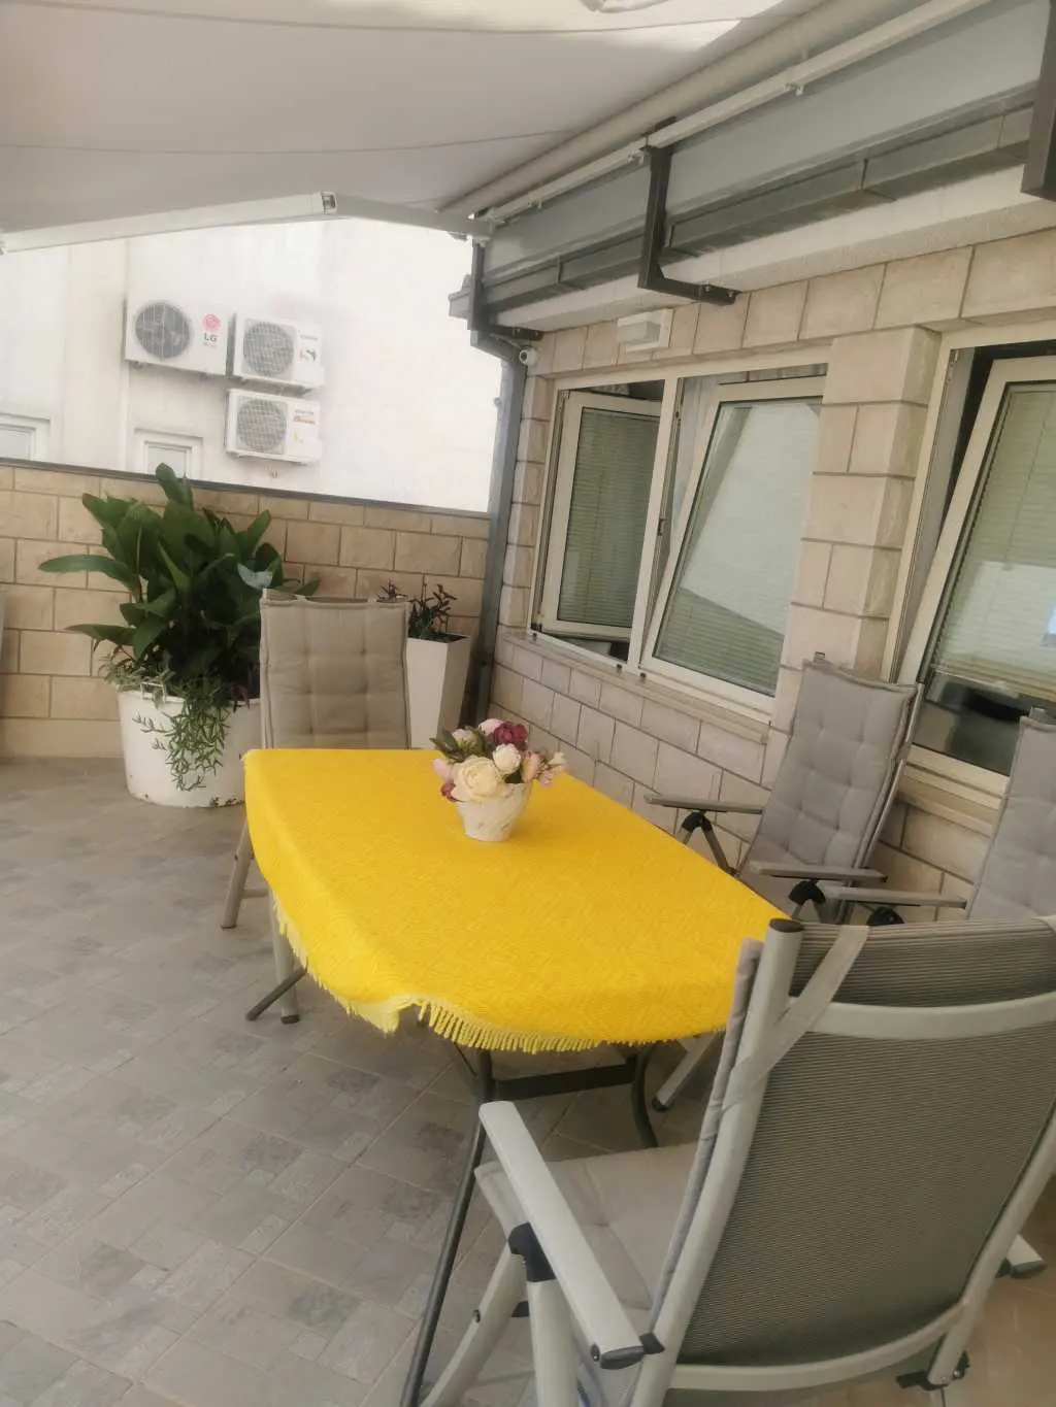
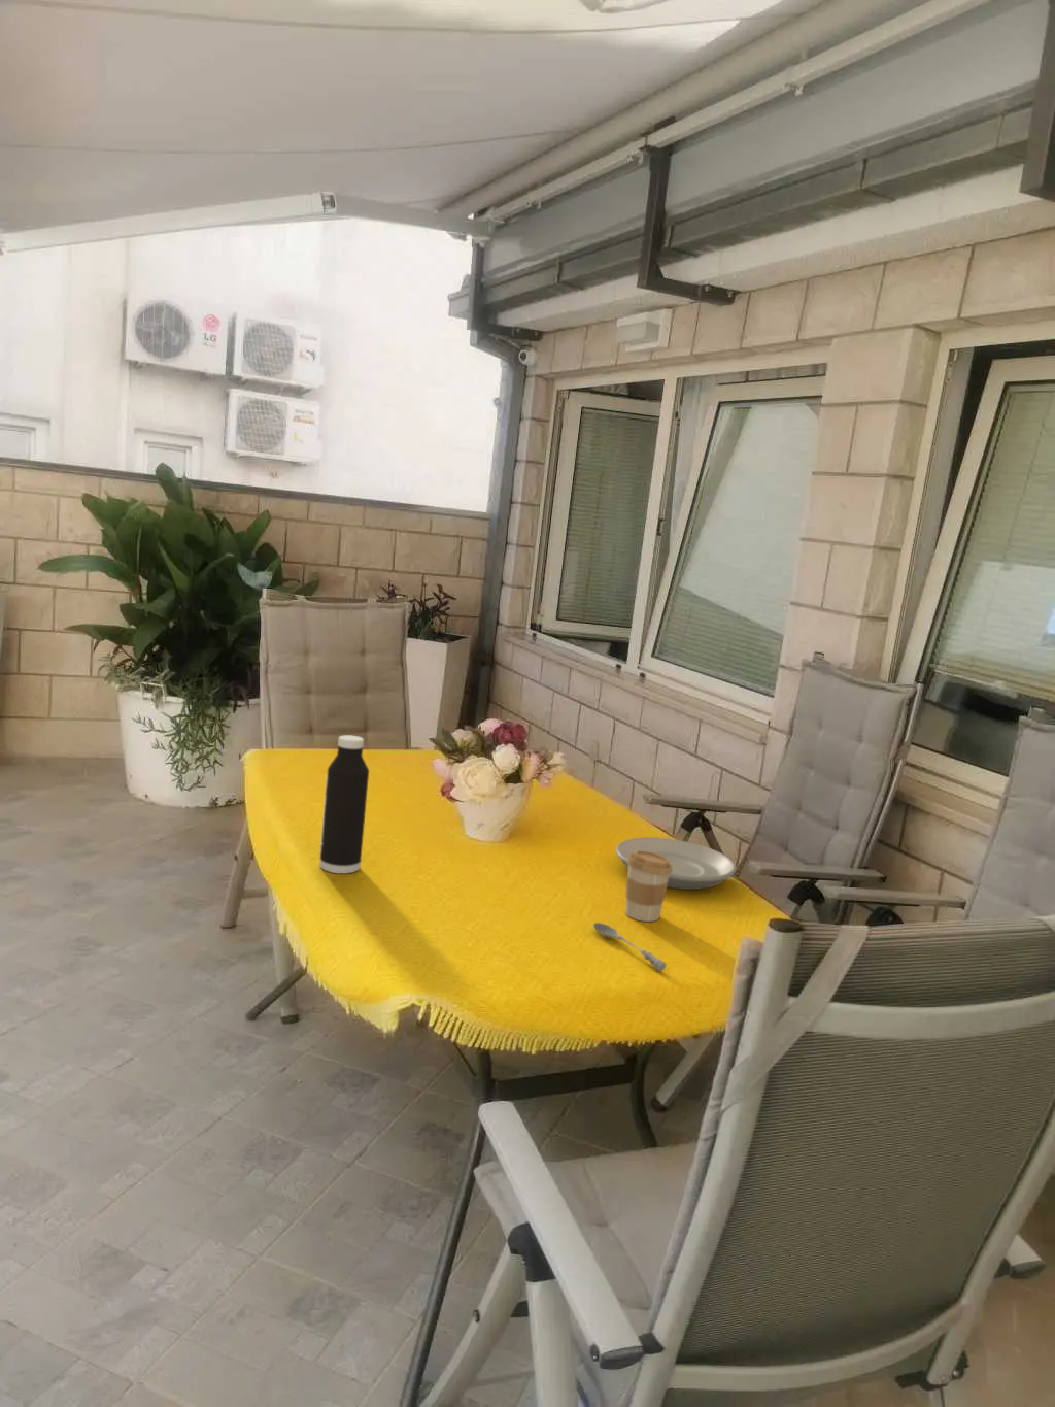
+ plate [615,836,738,890]
+ soupspoon [593,921,667,973]
+ coffee cup [624,850,673,922]
+ water bottle [318,734,370,874]
